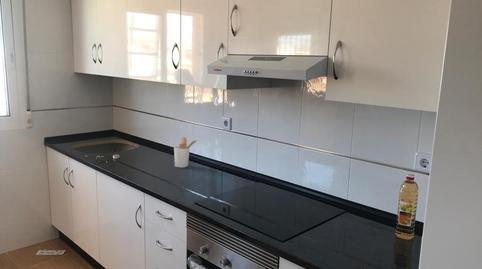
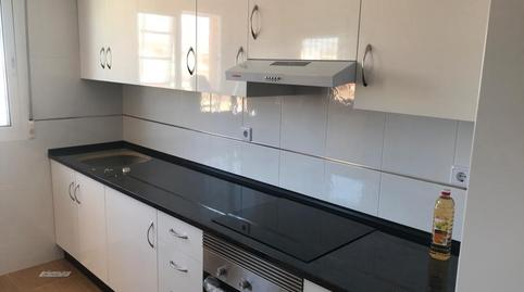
- utensil holder [173,136,197,168]
